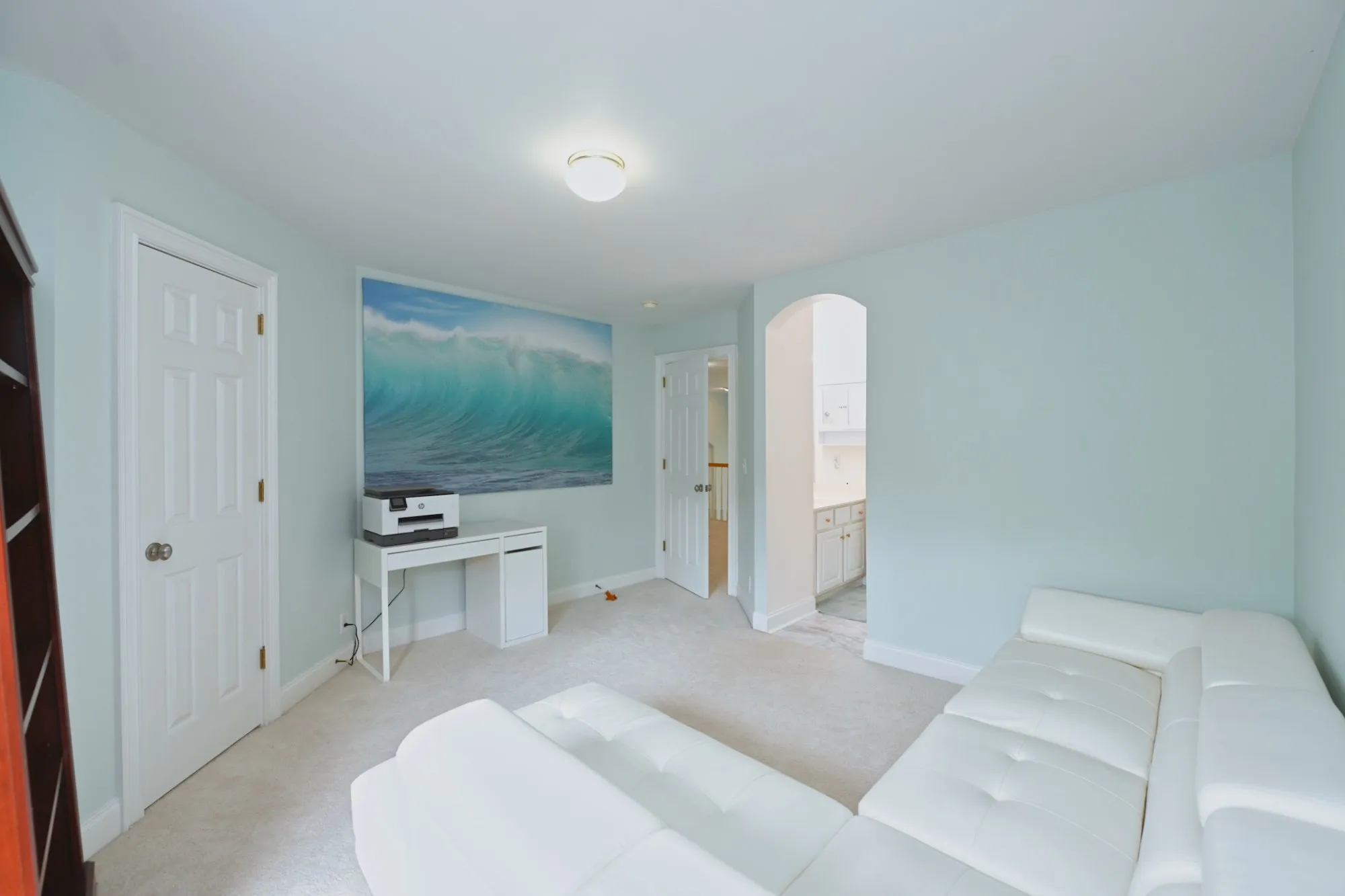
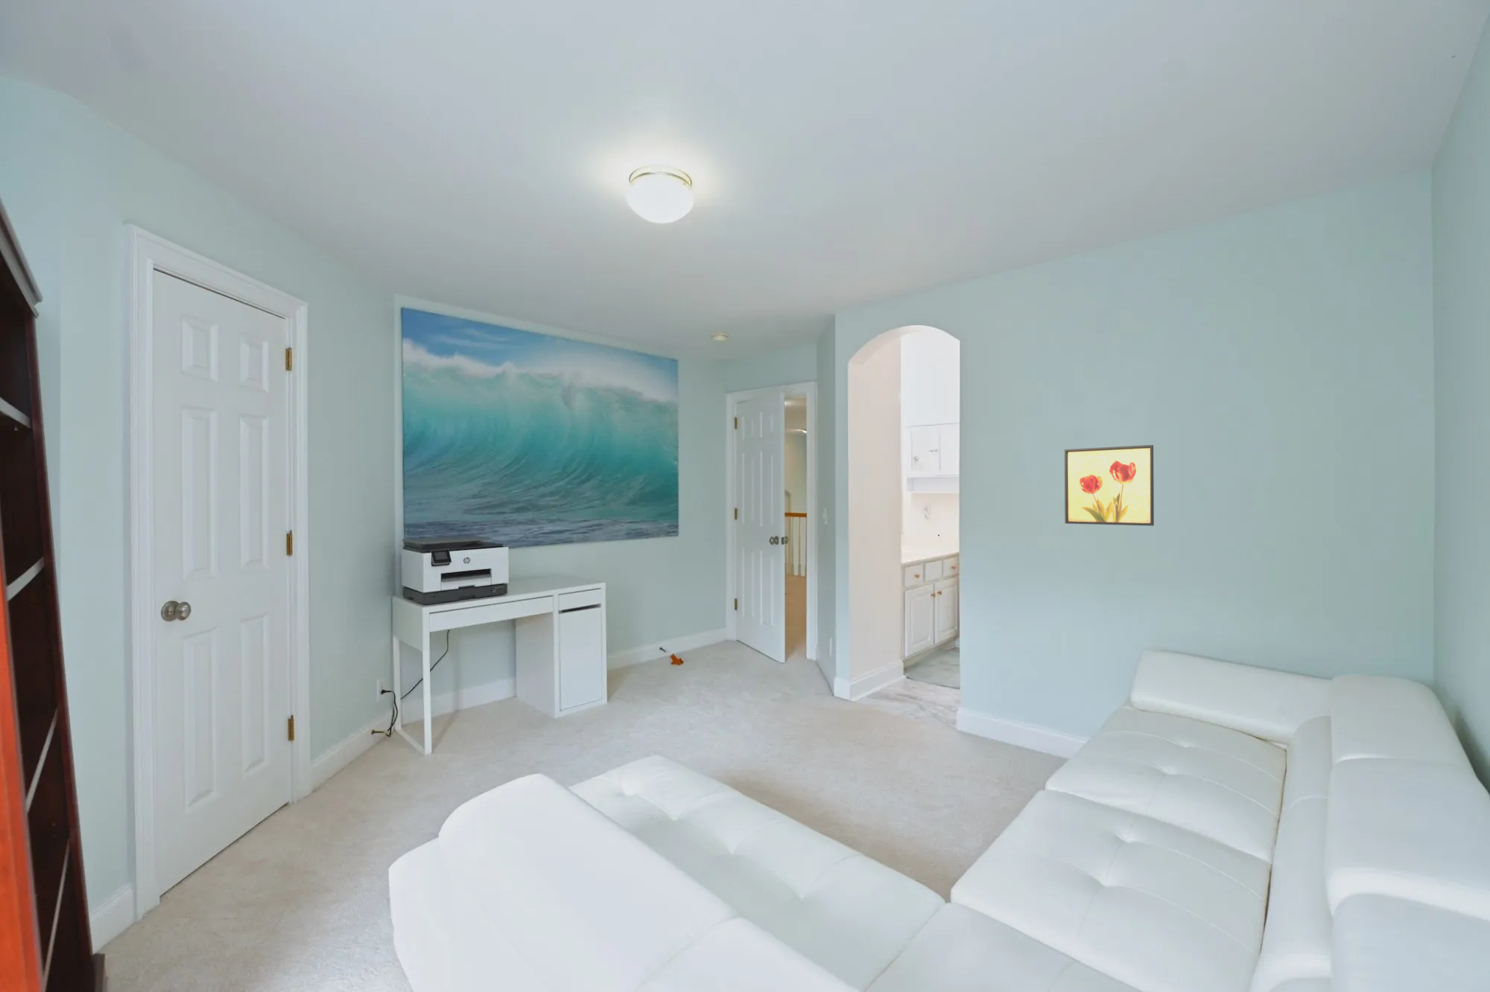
+ wall art [1063,444,1154,526]
